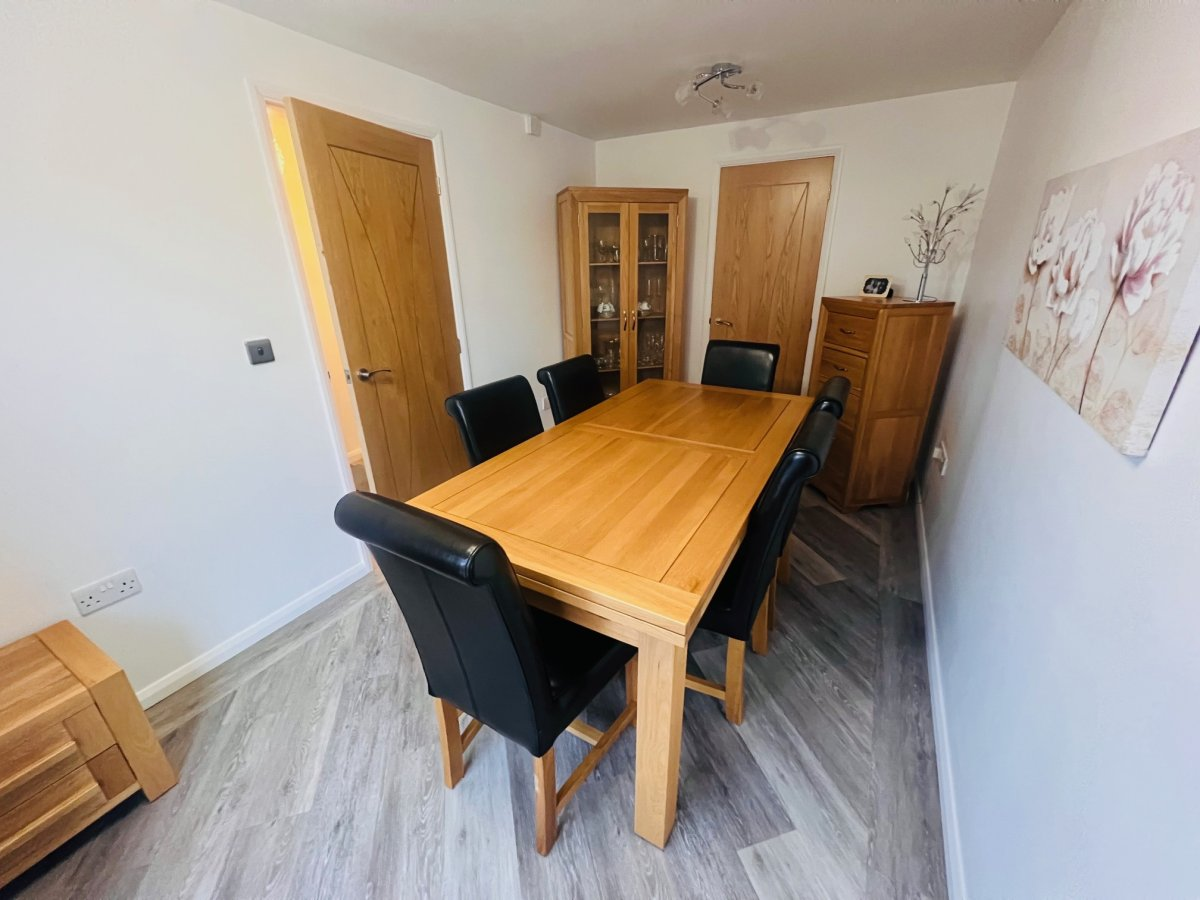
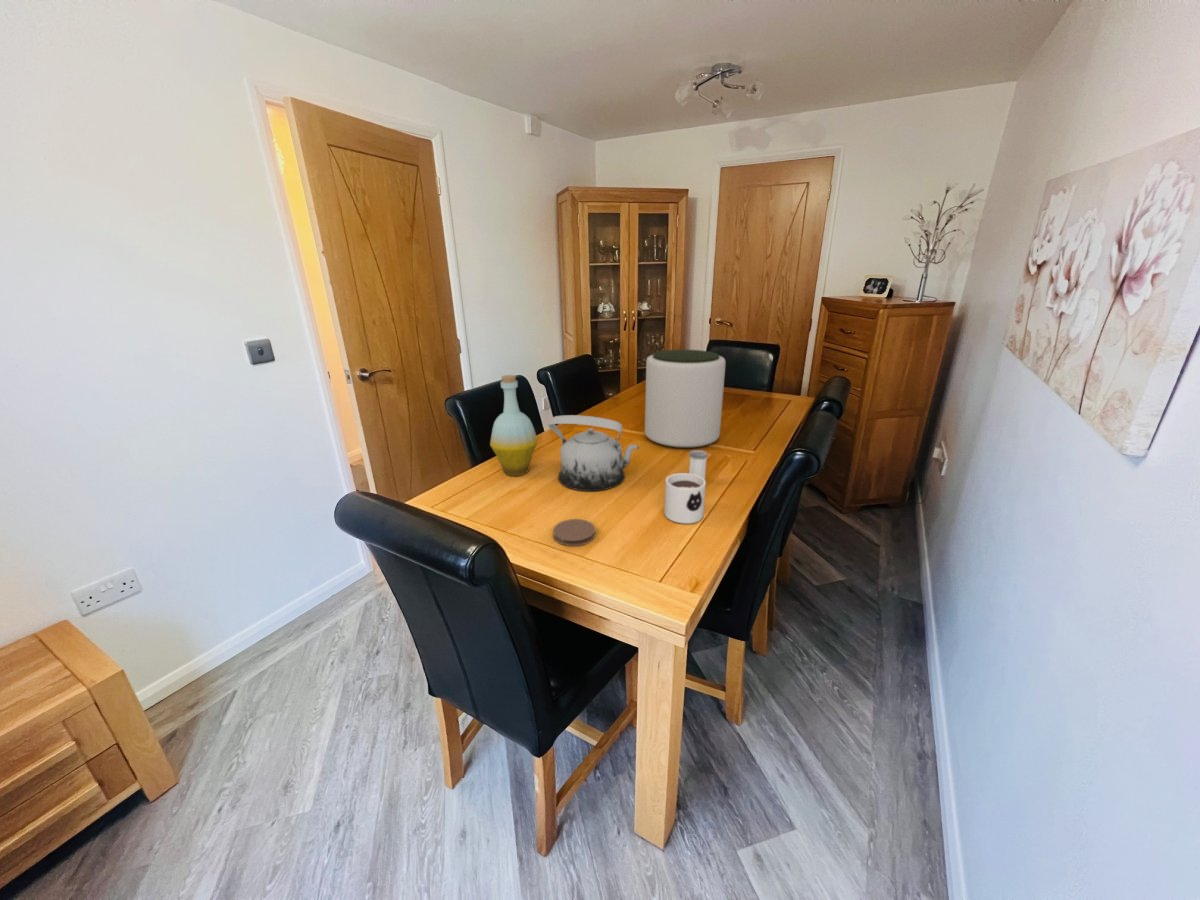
+ salt shaker [688,449,708,480]
+ bottle [489,374,538,477]
+ coaster [552,518,596,547]
+ mug [663,472,707,525]
+ teapot [548,414,640,492]
+ plant pot [644,349,726,449]
